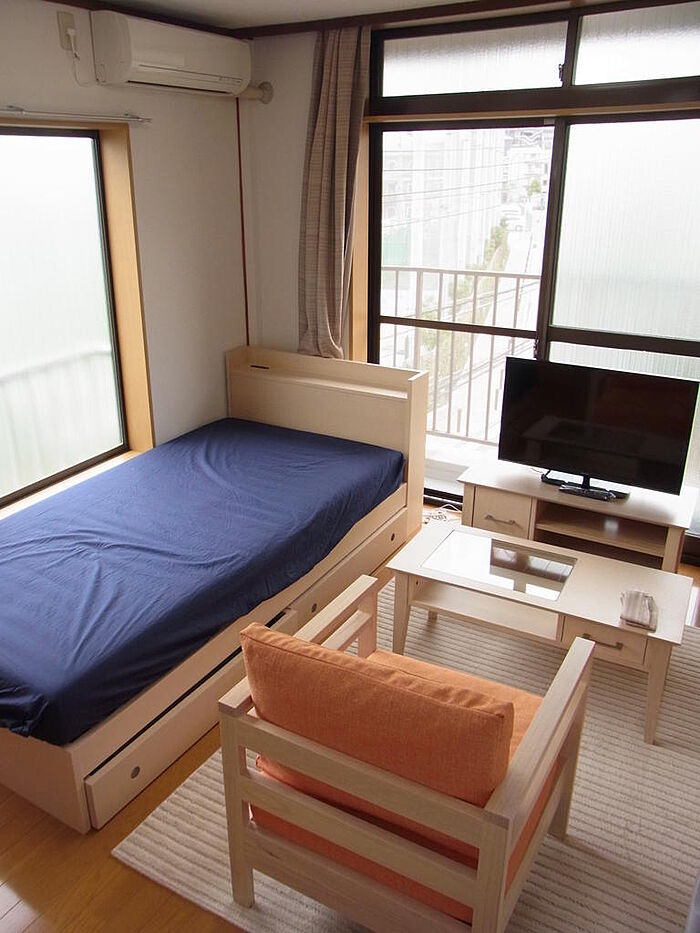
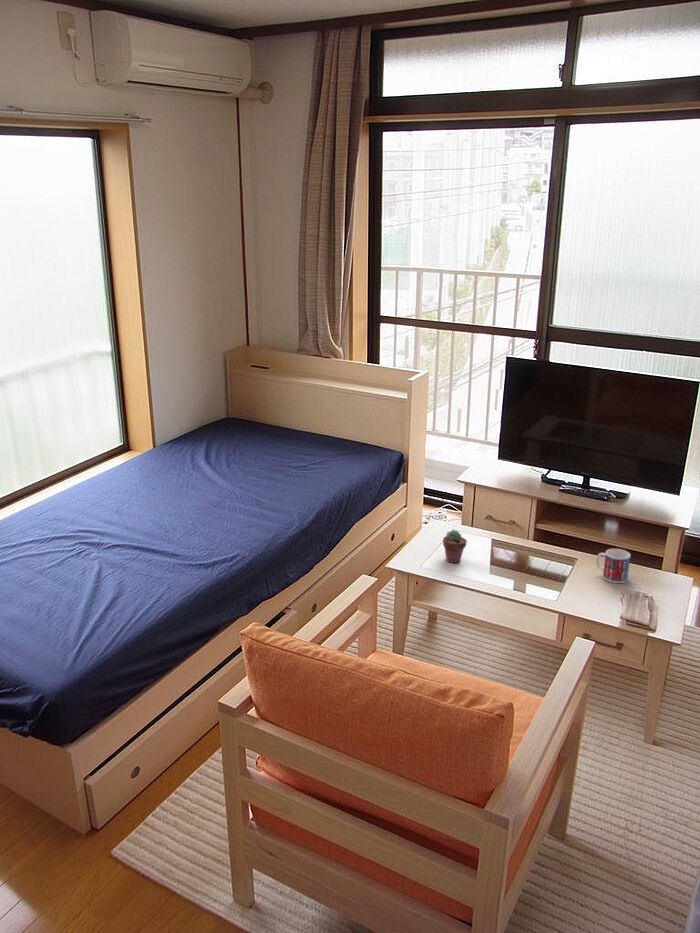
+ potted succulent [442,529,468,564]
+ mug [595,548,631,584]
